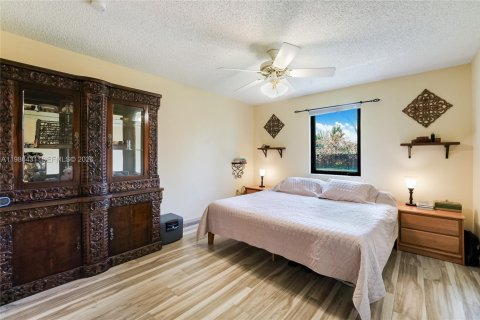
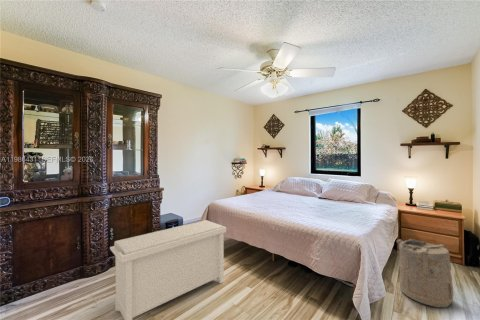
+ laundry hamper [396,238,454,309]
+ bench [109,219,227,320]
